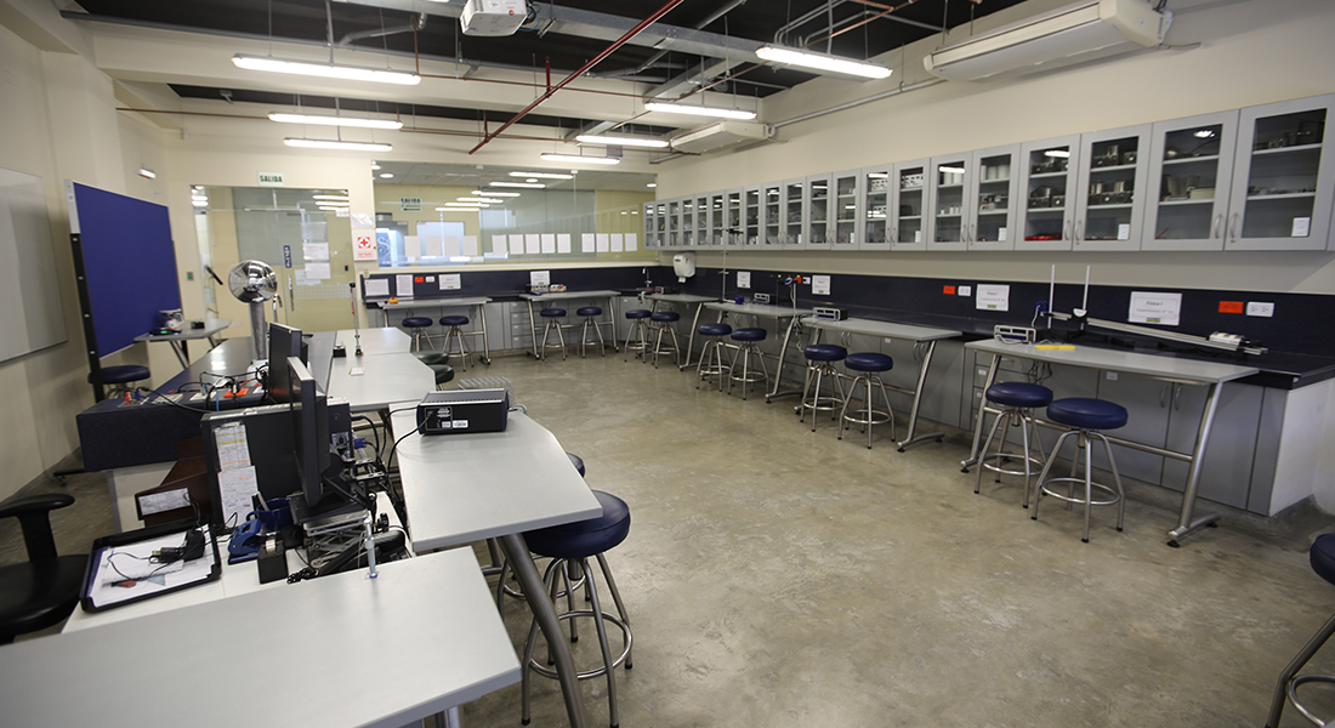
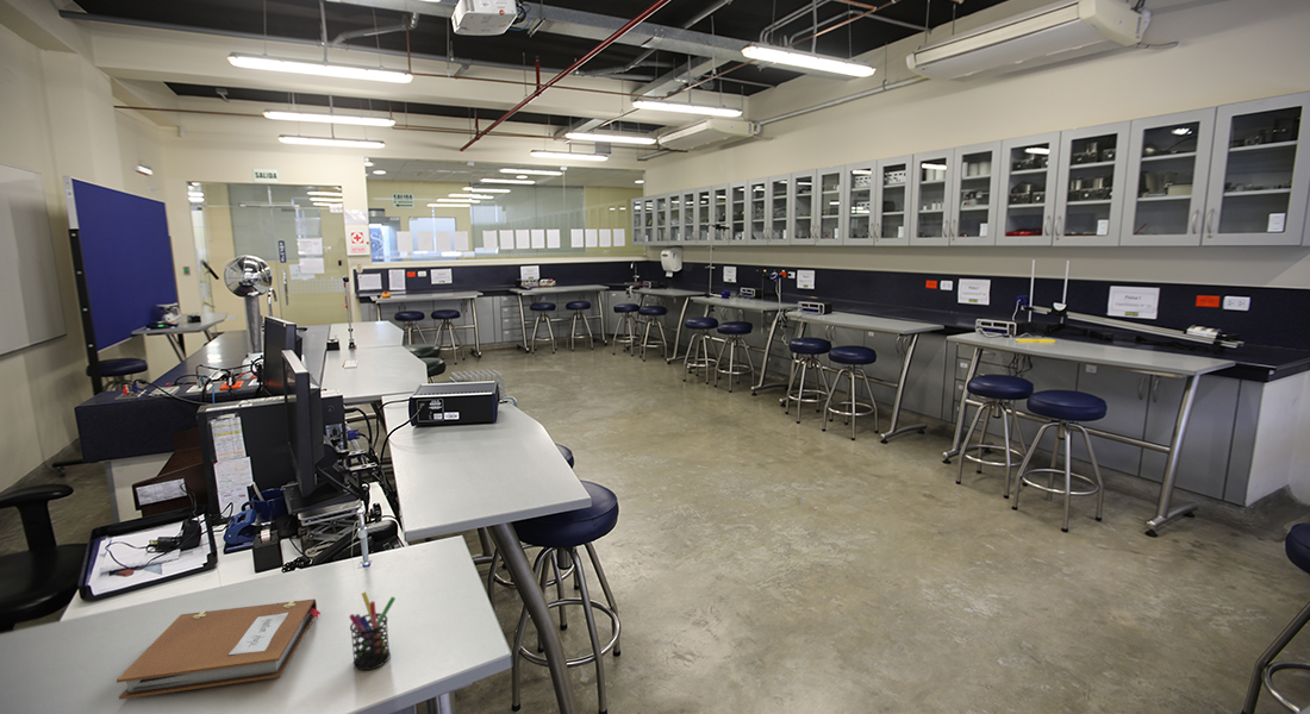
+ notebook [116,597,322,701]
+ pen holder [349,590,397,671]
